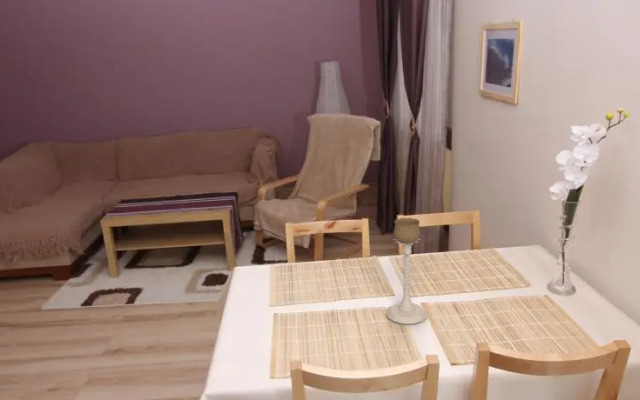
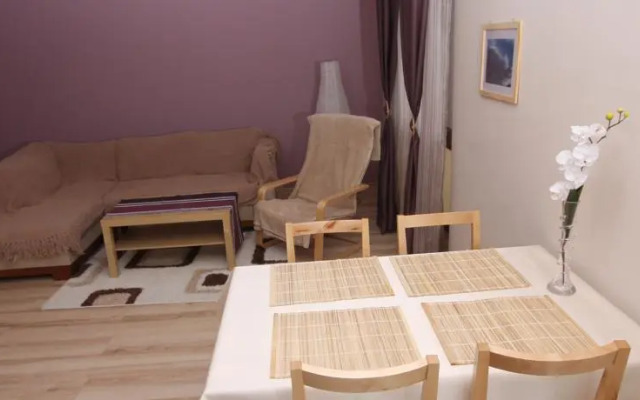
- candle holder [385,217,428,325]
